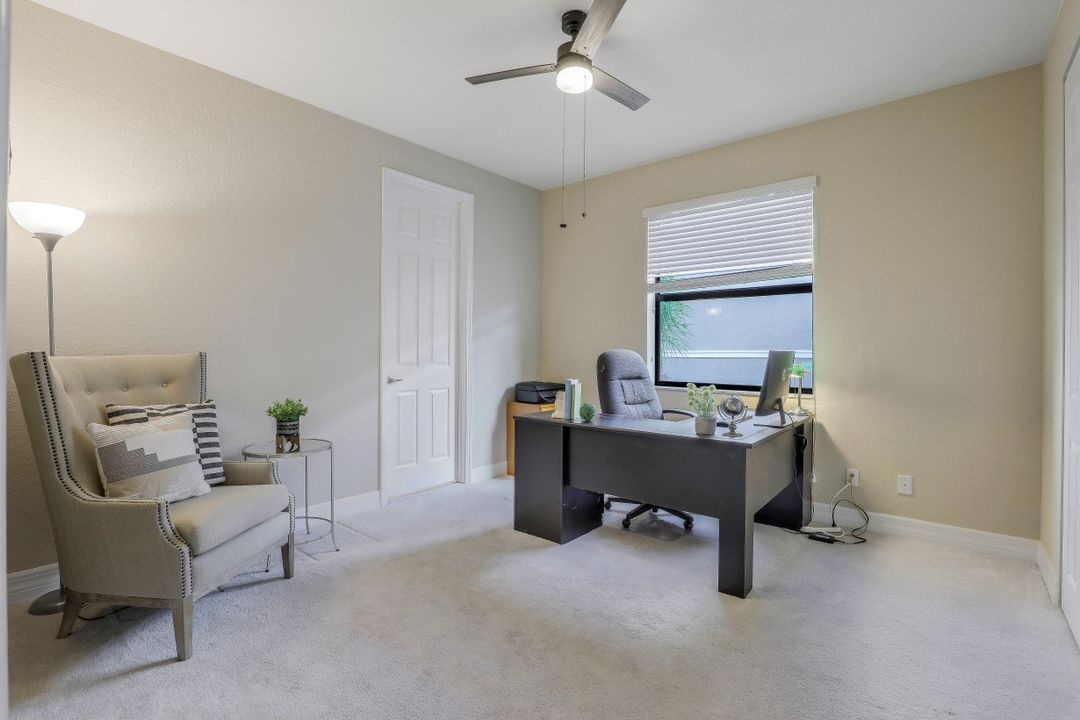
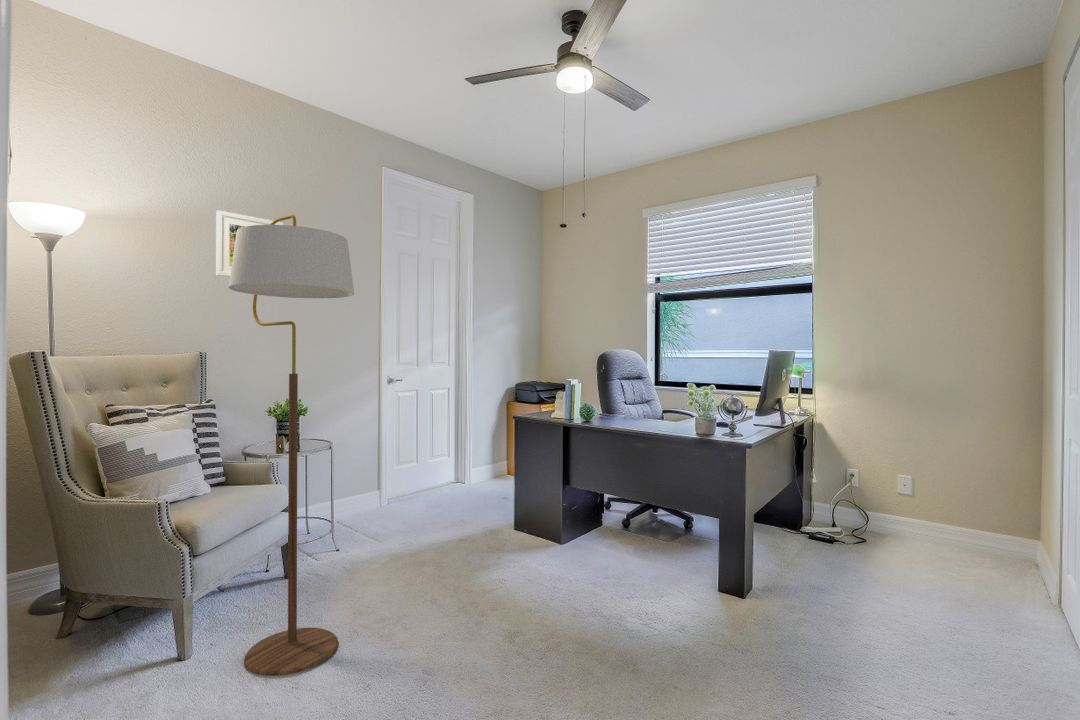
+ floor lamp [228,214,355,677]
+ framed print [215,209,284,278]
